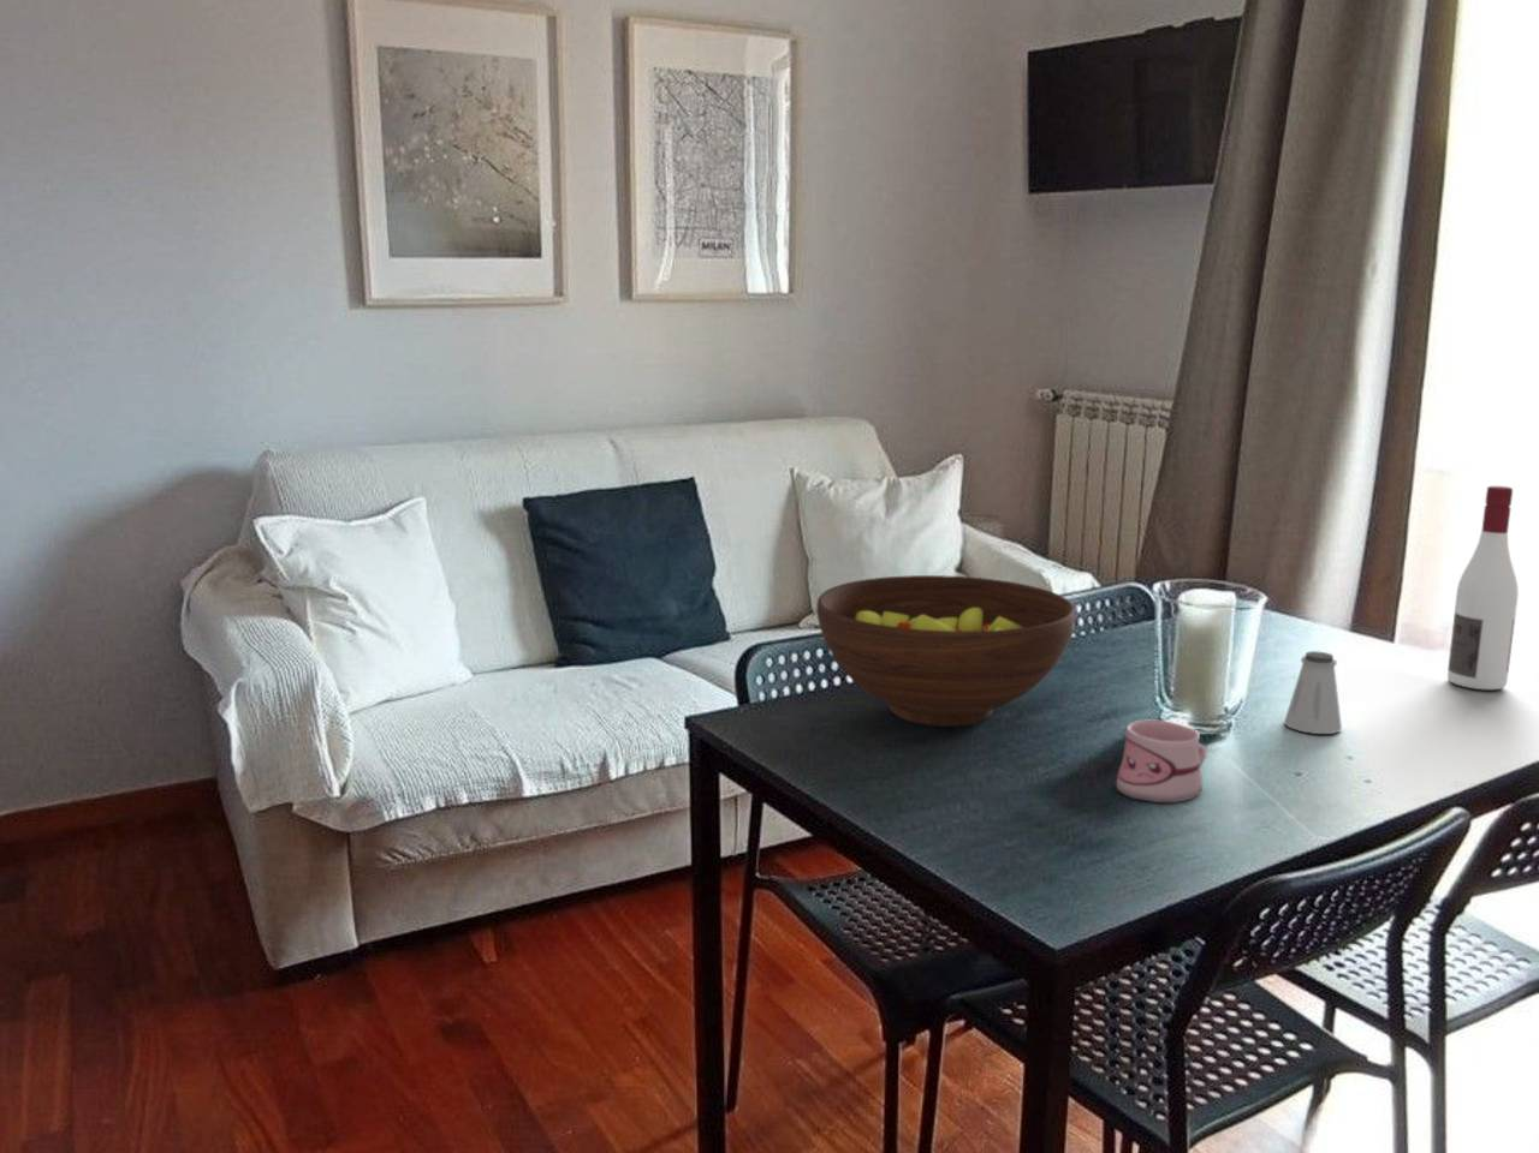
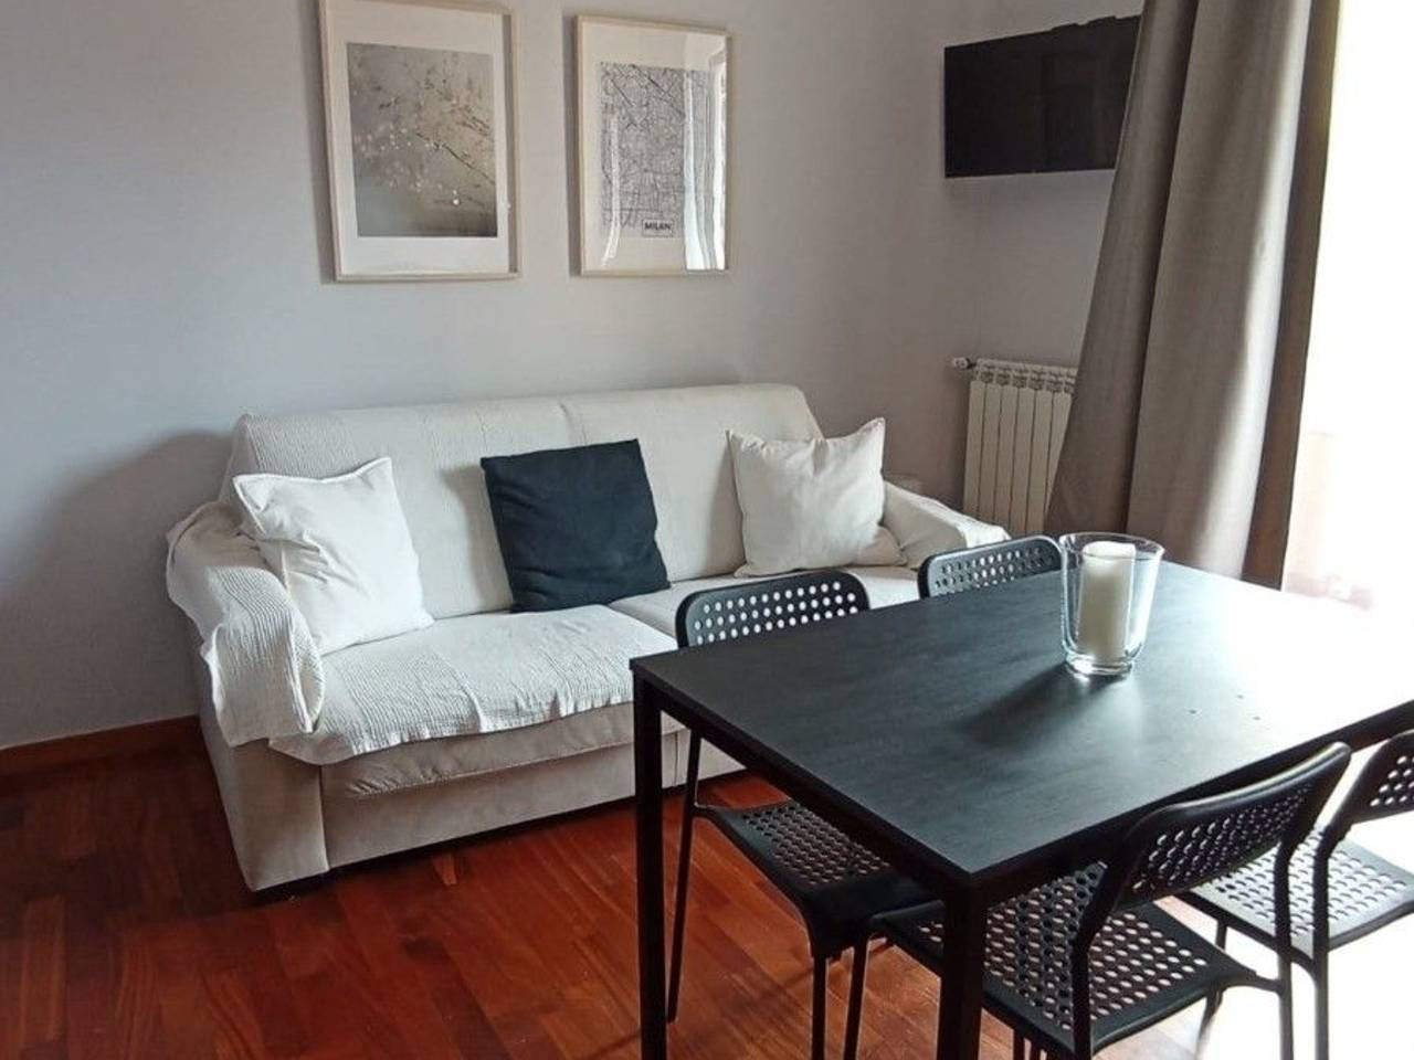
- alcohol [1447,486,1520,690]
- saltshaker [1283,649,1343,735]
- fruit bowl [816,574,1076,728]
- mug [1116,719,1207,803]
